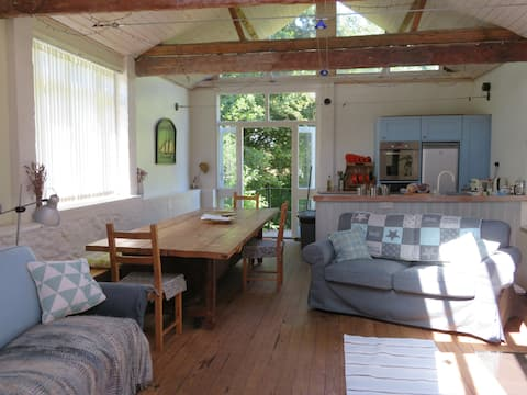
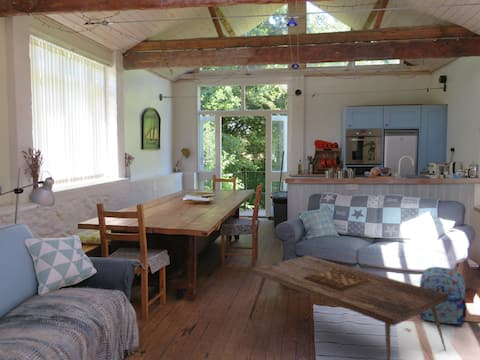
+ coffee table [249,255,448,360]
+ backpack [418,266,468,325]
